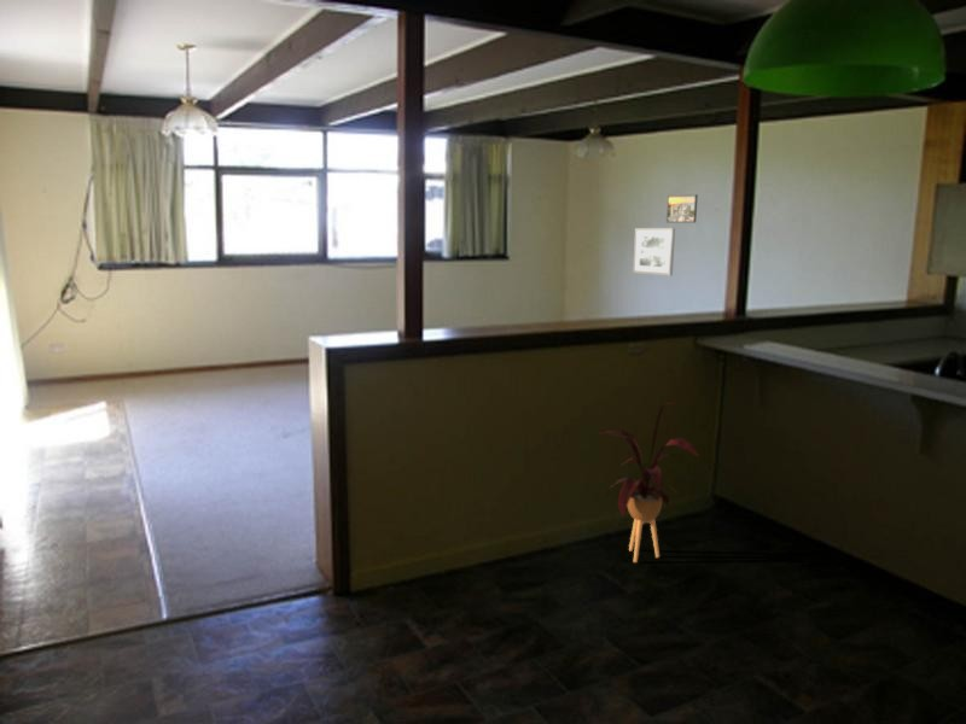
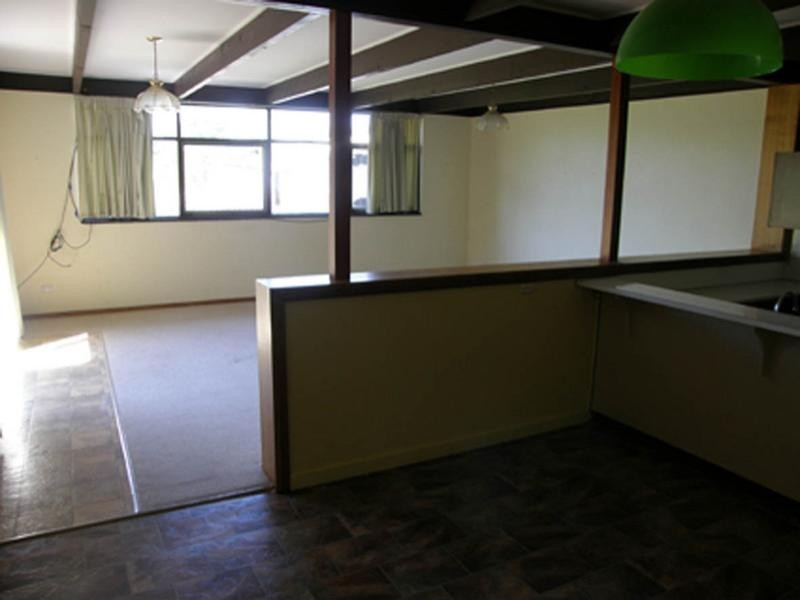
- wall art [632,227,676,276]
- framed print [665,193,699,224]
- house plant [599,402,700,564]
